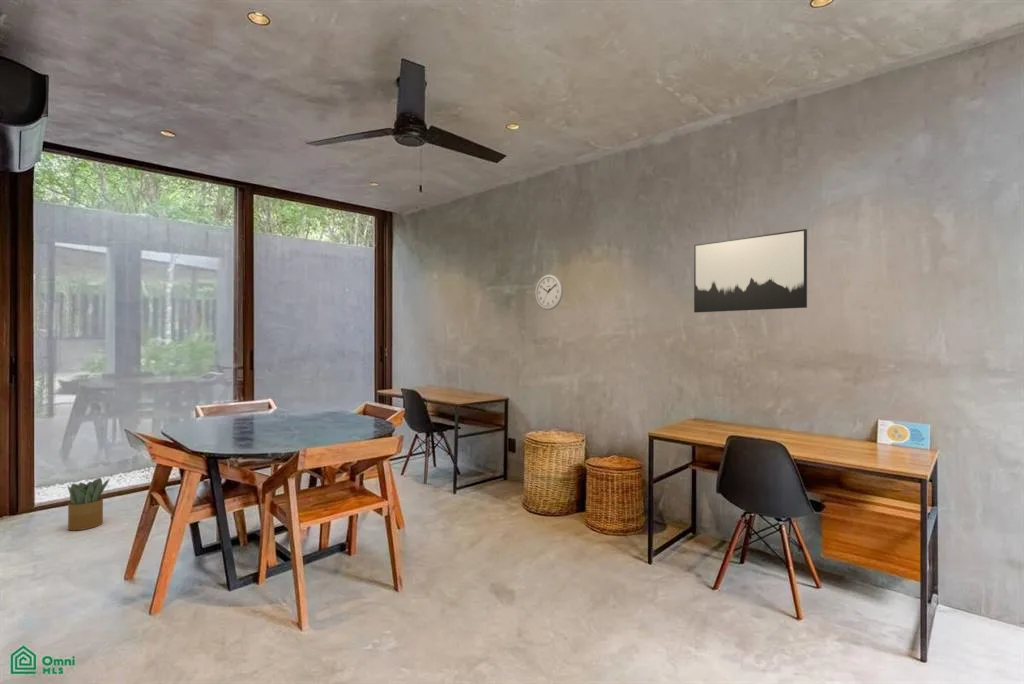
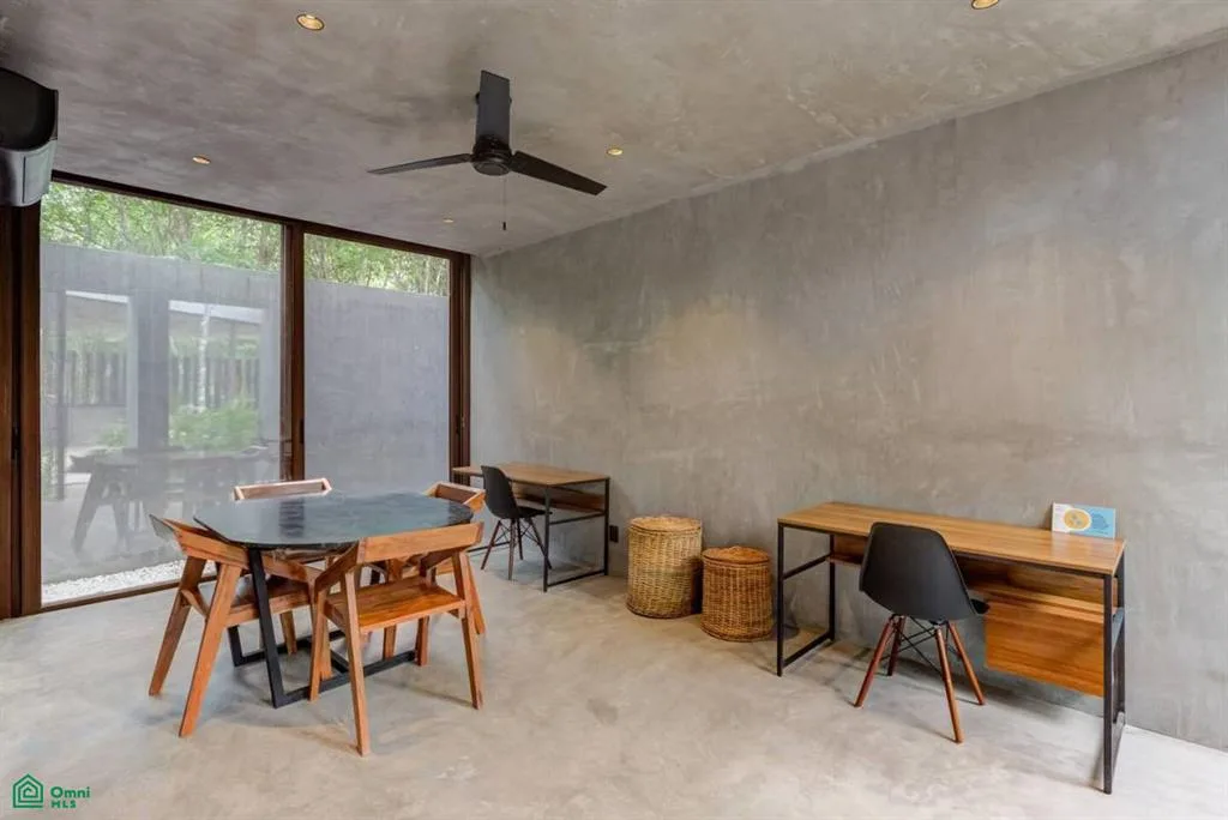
- wall clock [534,273,564,311]
- wall art [693,228,808,313]
- potted plant [66,477,110,531]
